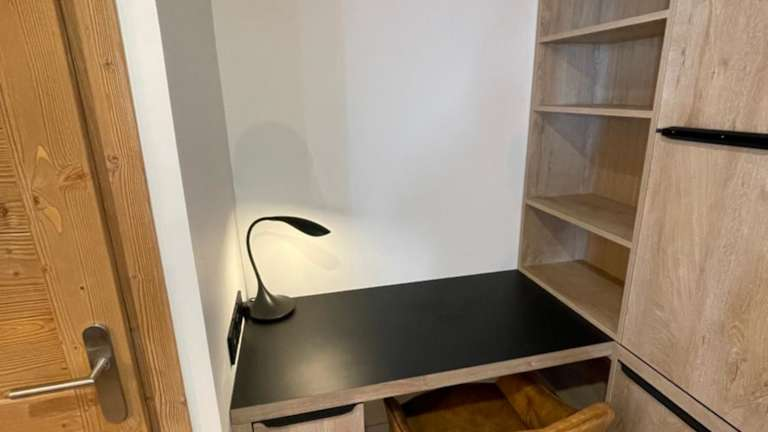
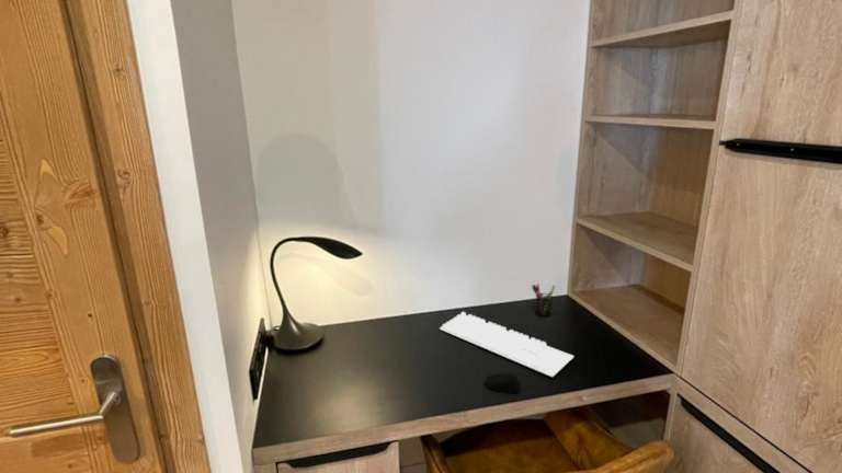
+ keyboard [439,311,574,379]
+ pen holder [531,282,556,318]
+ computer mouse [483,371,522,394]
